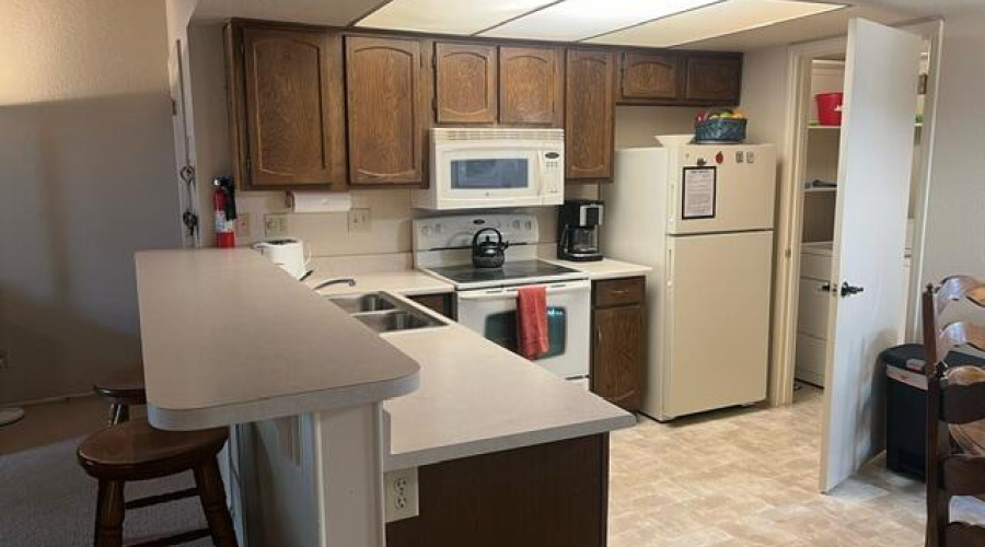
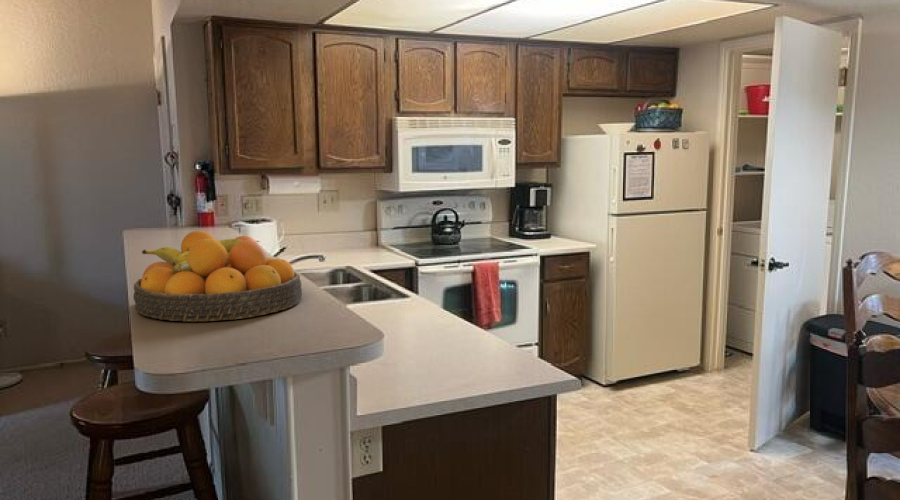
+ fruit bowl [132,230,303,323]
